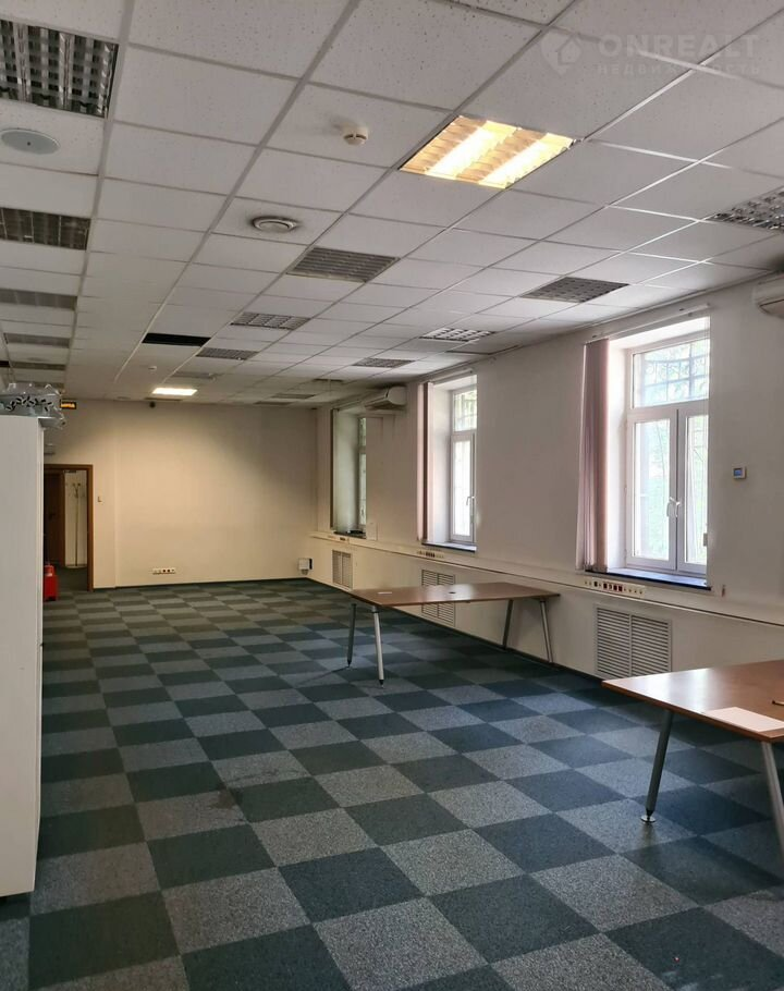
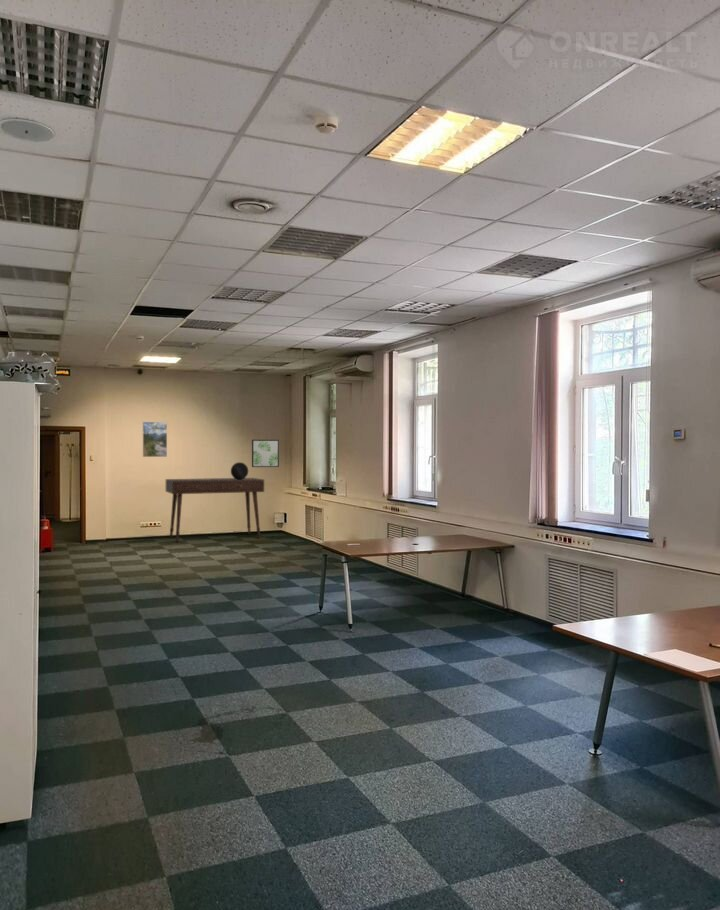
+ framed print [142,421,168,458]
+ wall art [251,439,280,468]
+ desk [165,477,265,543]
+ decorative globe [230,461,249,480]
